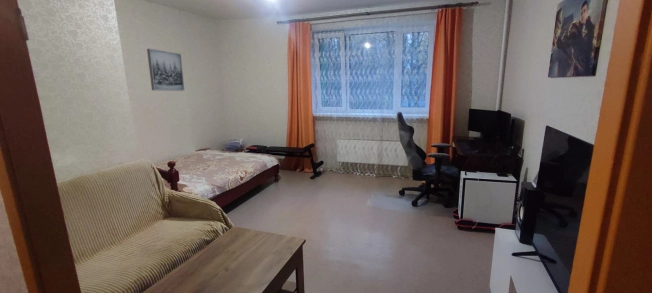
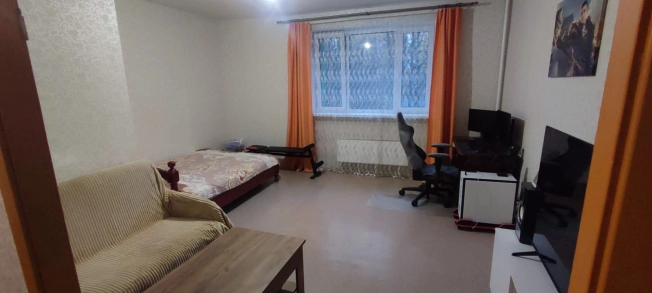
- wall art [146,48,185,92]
